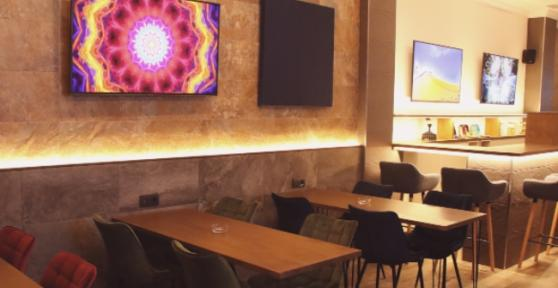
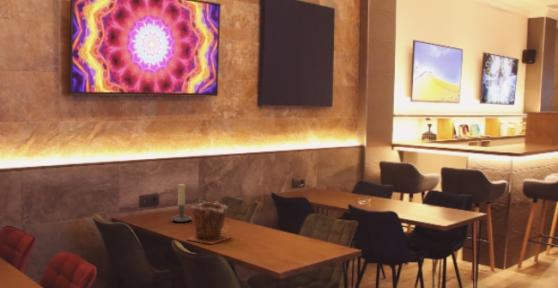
+ candle holder [167,183,193,223]
+ plant pot [186,201,232,245]
